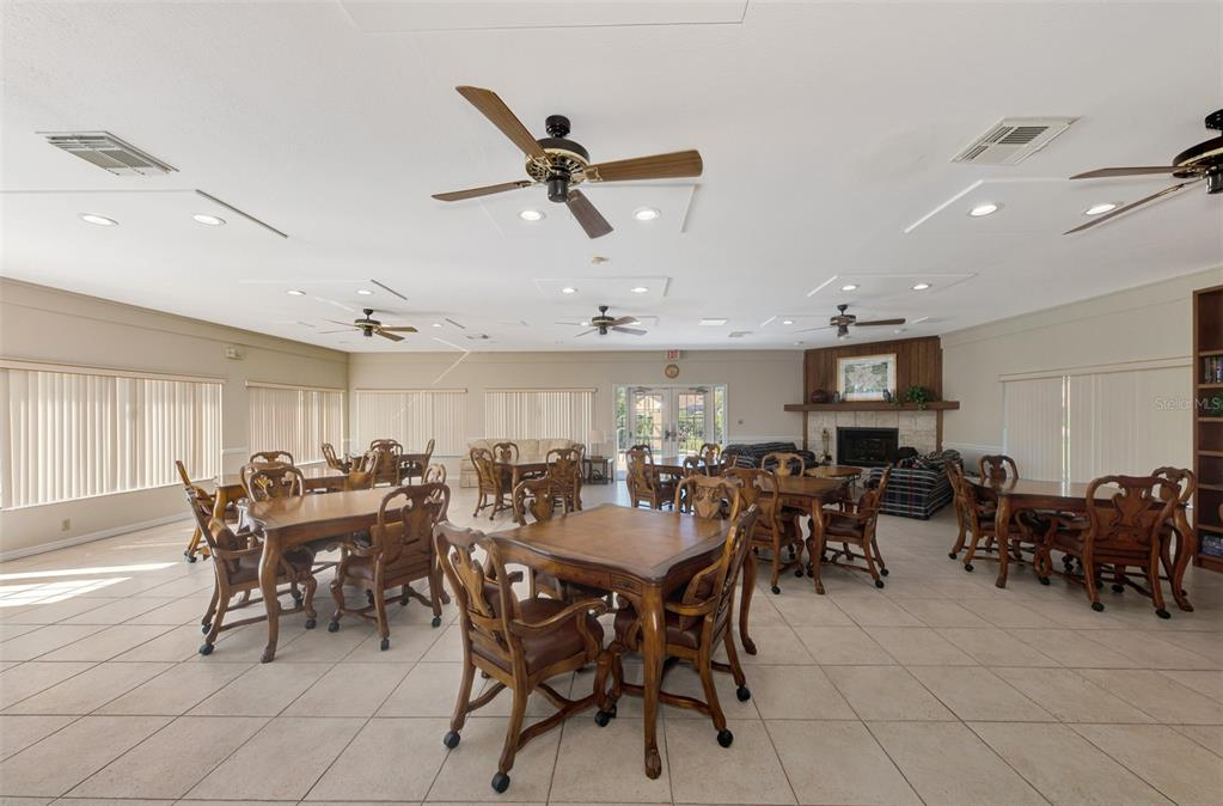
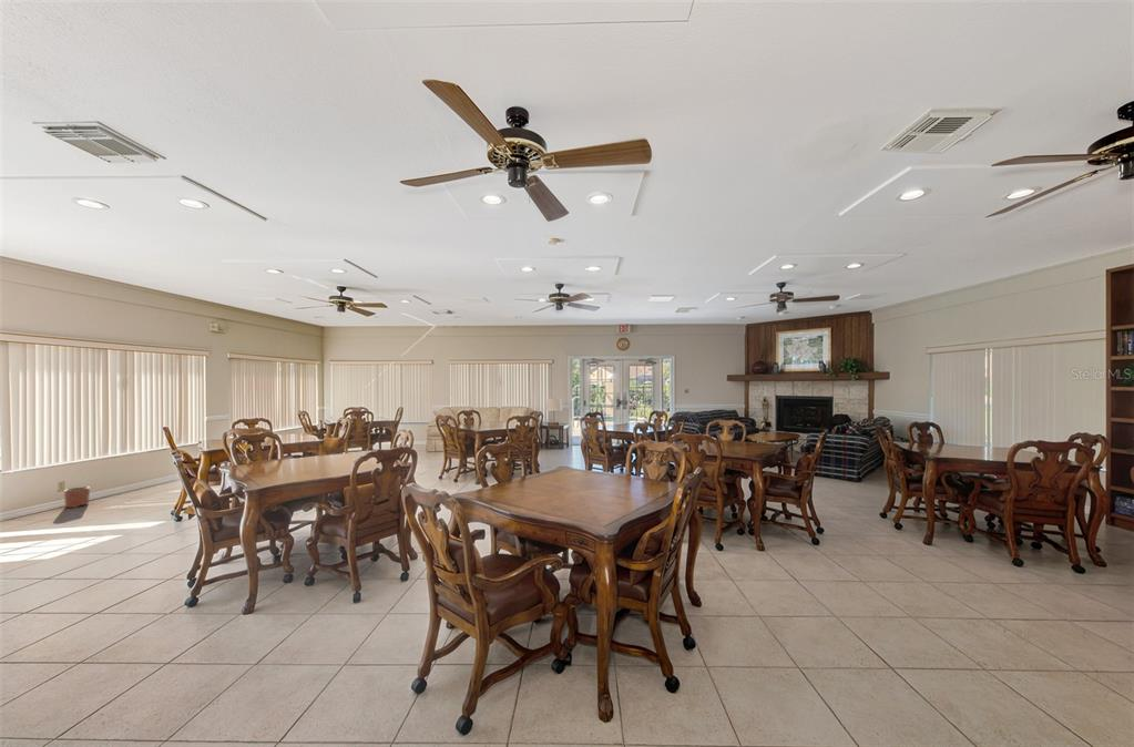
+ planter [63,485,91,509]
